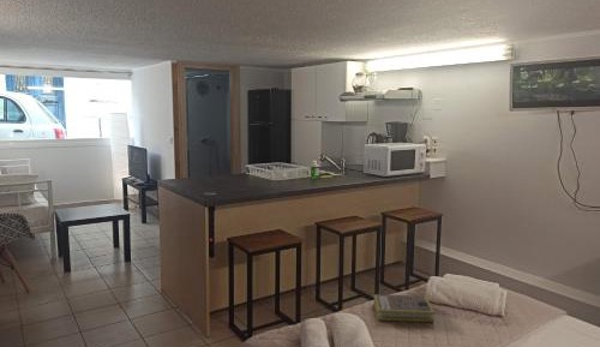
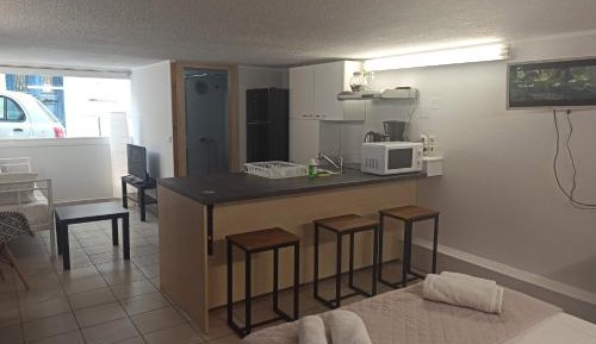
- book [373,293,436,323]
